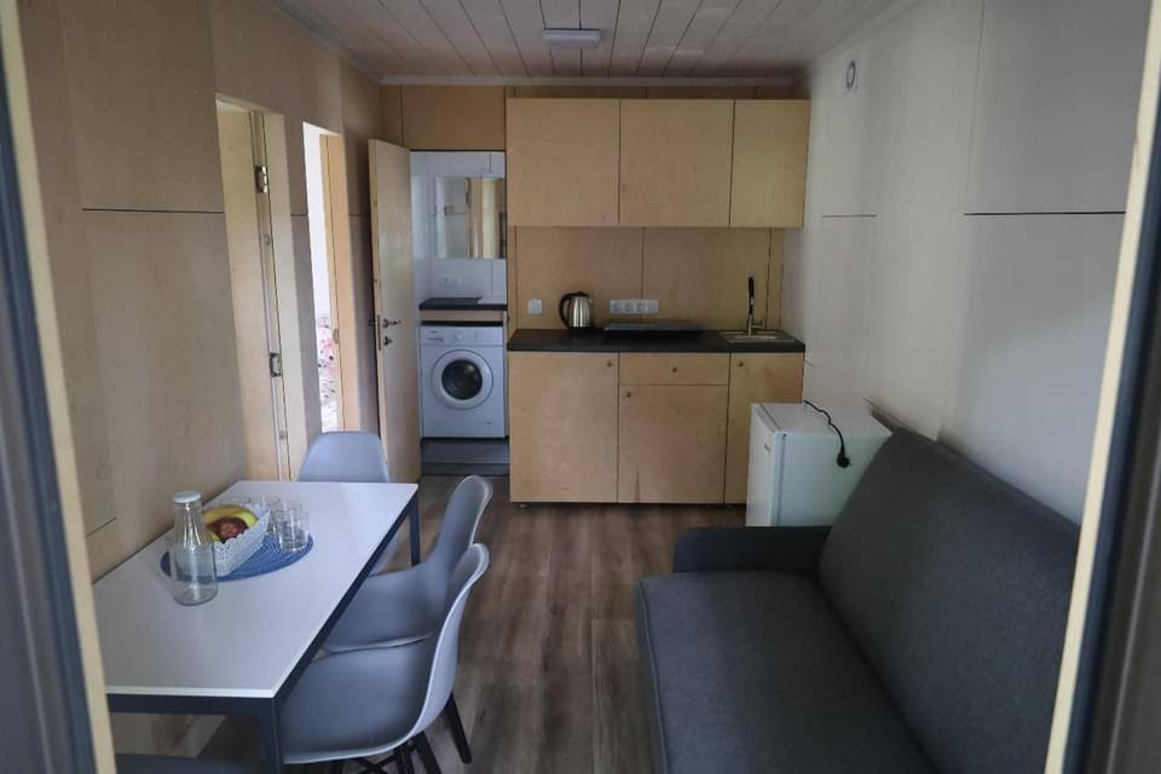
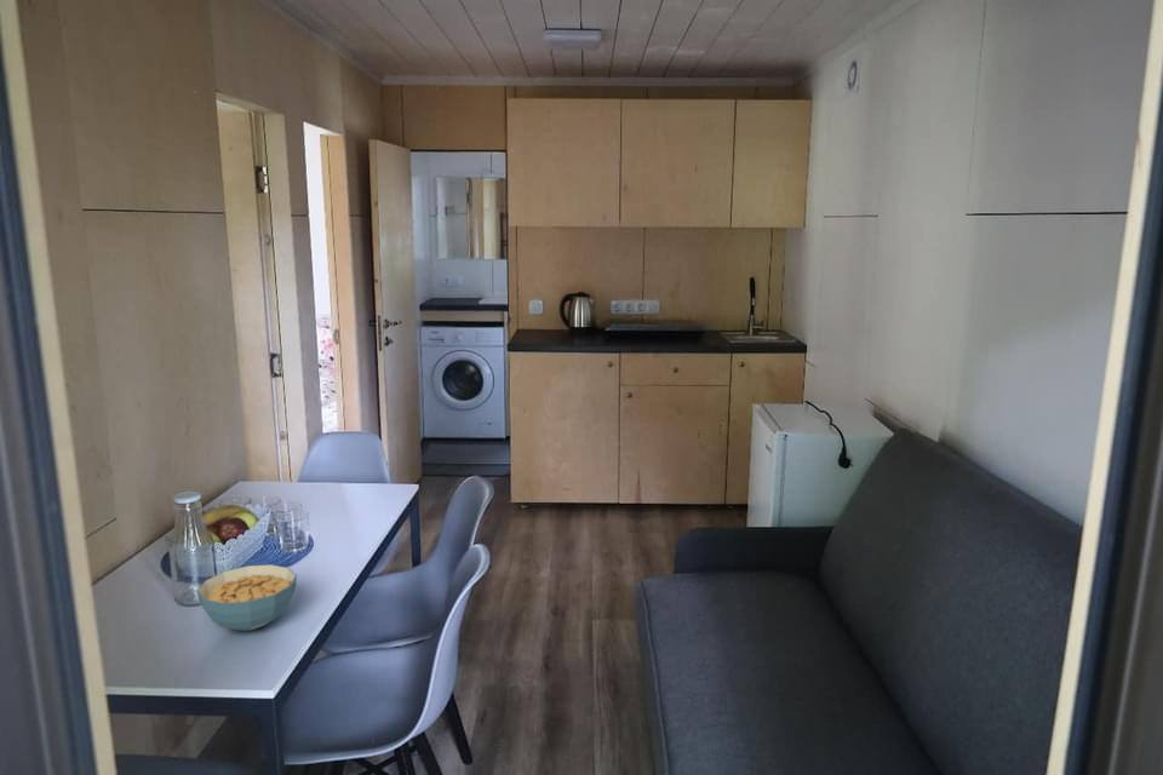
+ cereal bowl [196,563,298,632]
